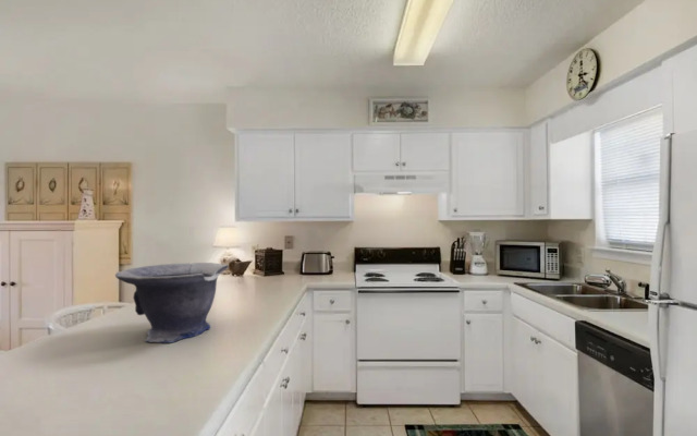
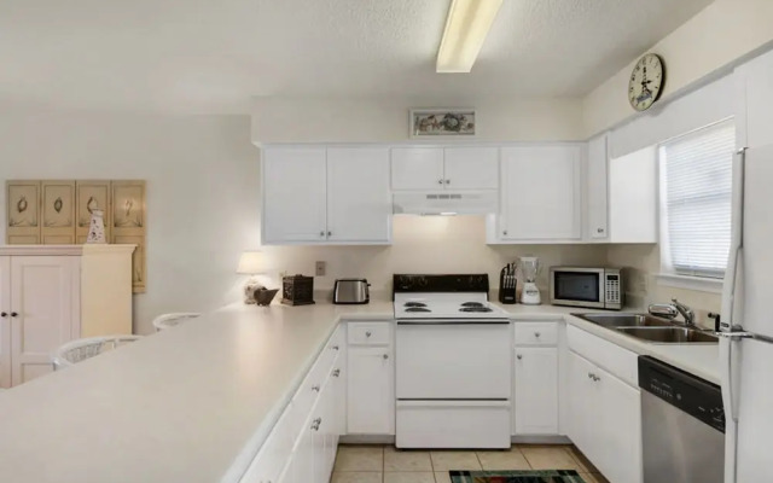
- decorative bowl [114,262,230,344]
